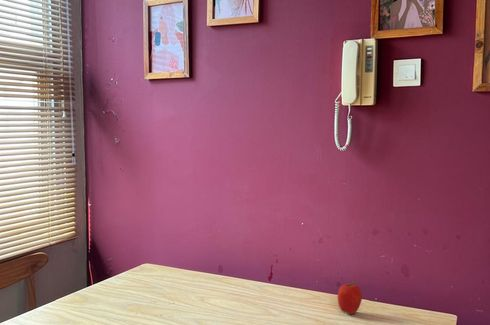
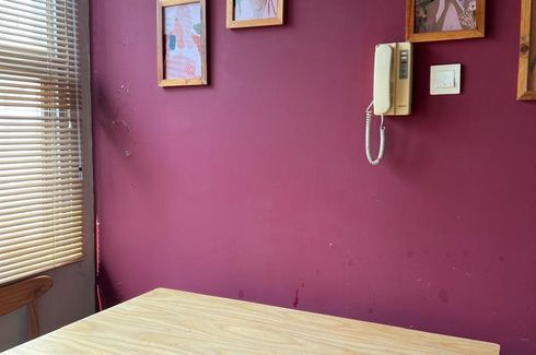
- fruit [336,281,363,316]
